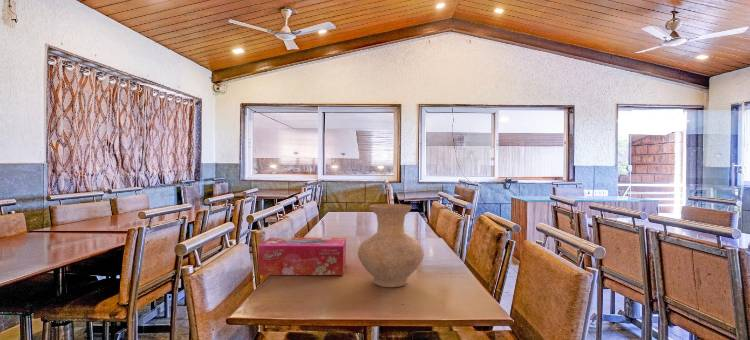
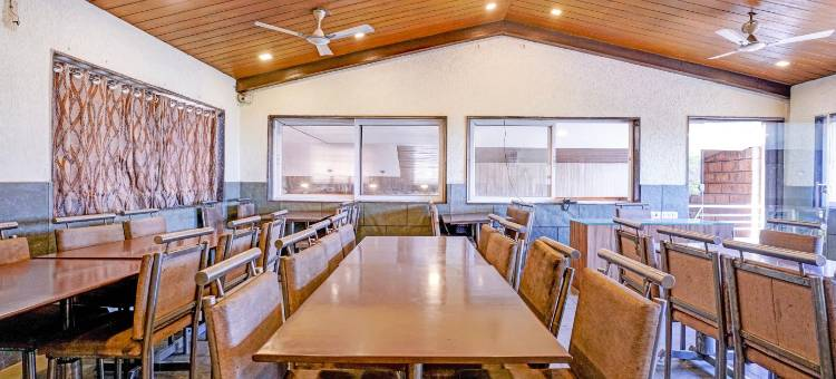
- vase [357,203,425,288]
- tissue box [257,237,347,276]
